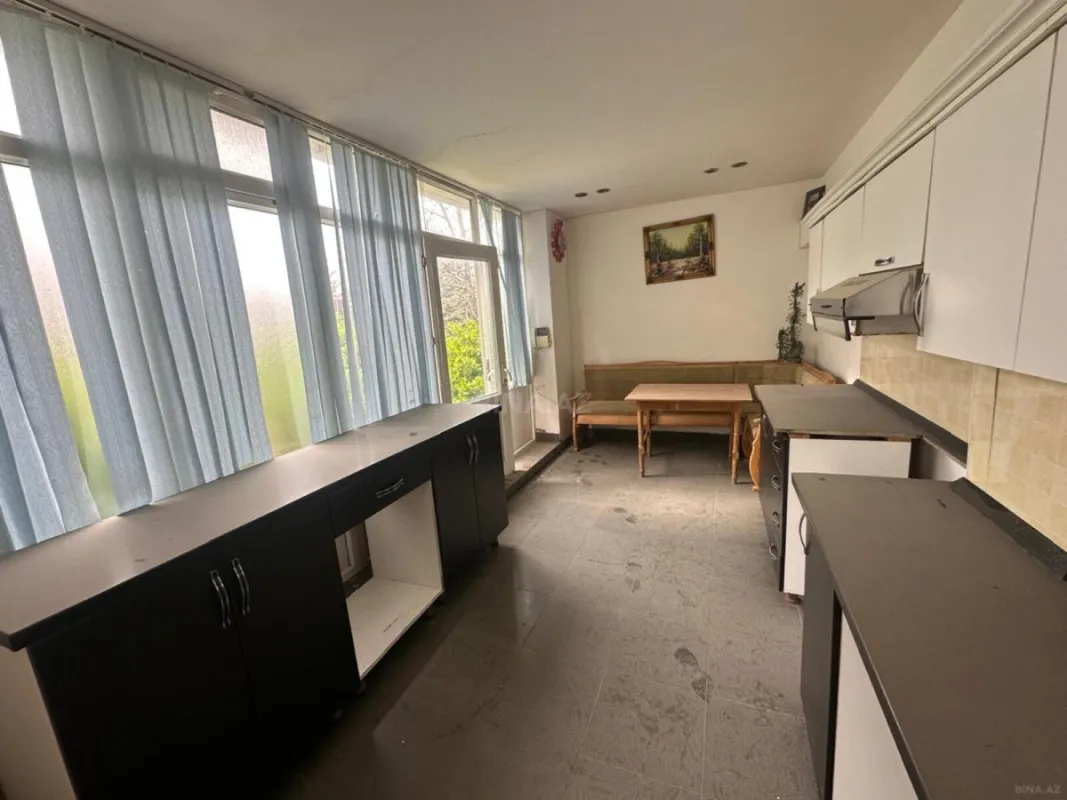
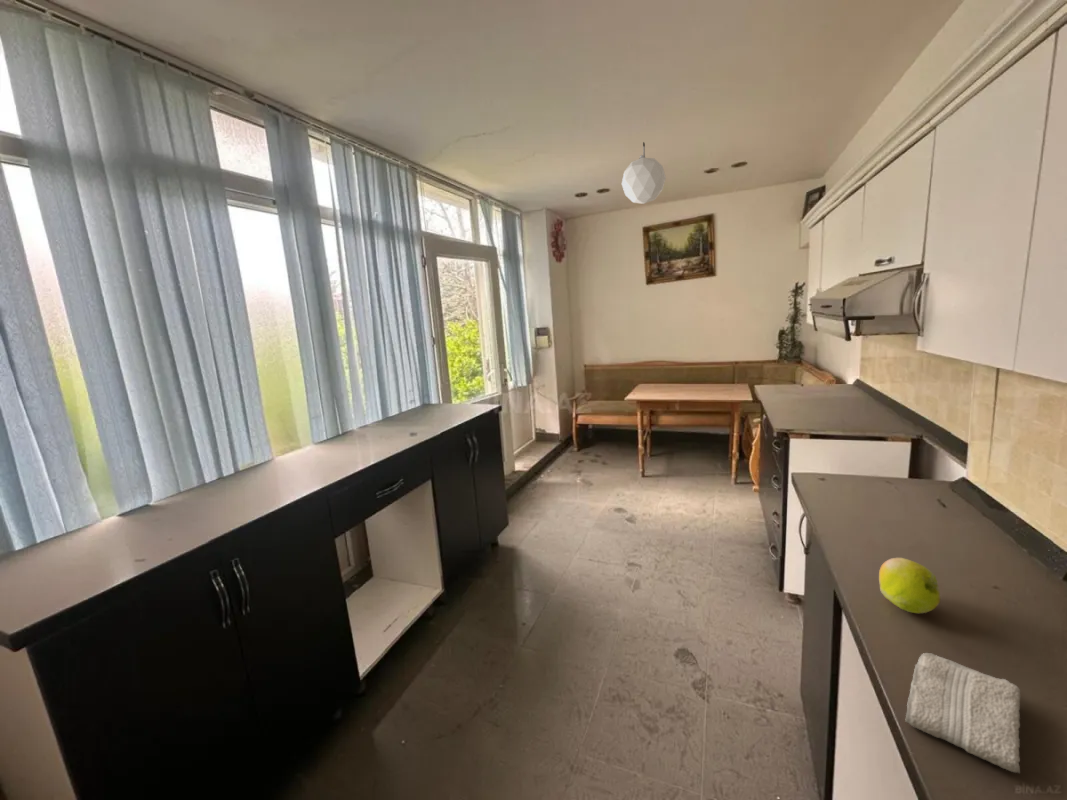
+ fruit [878,557,942,614]
+ pendant lamp [621,141,667,205]
+ washcloth [904,652,1021,774]
